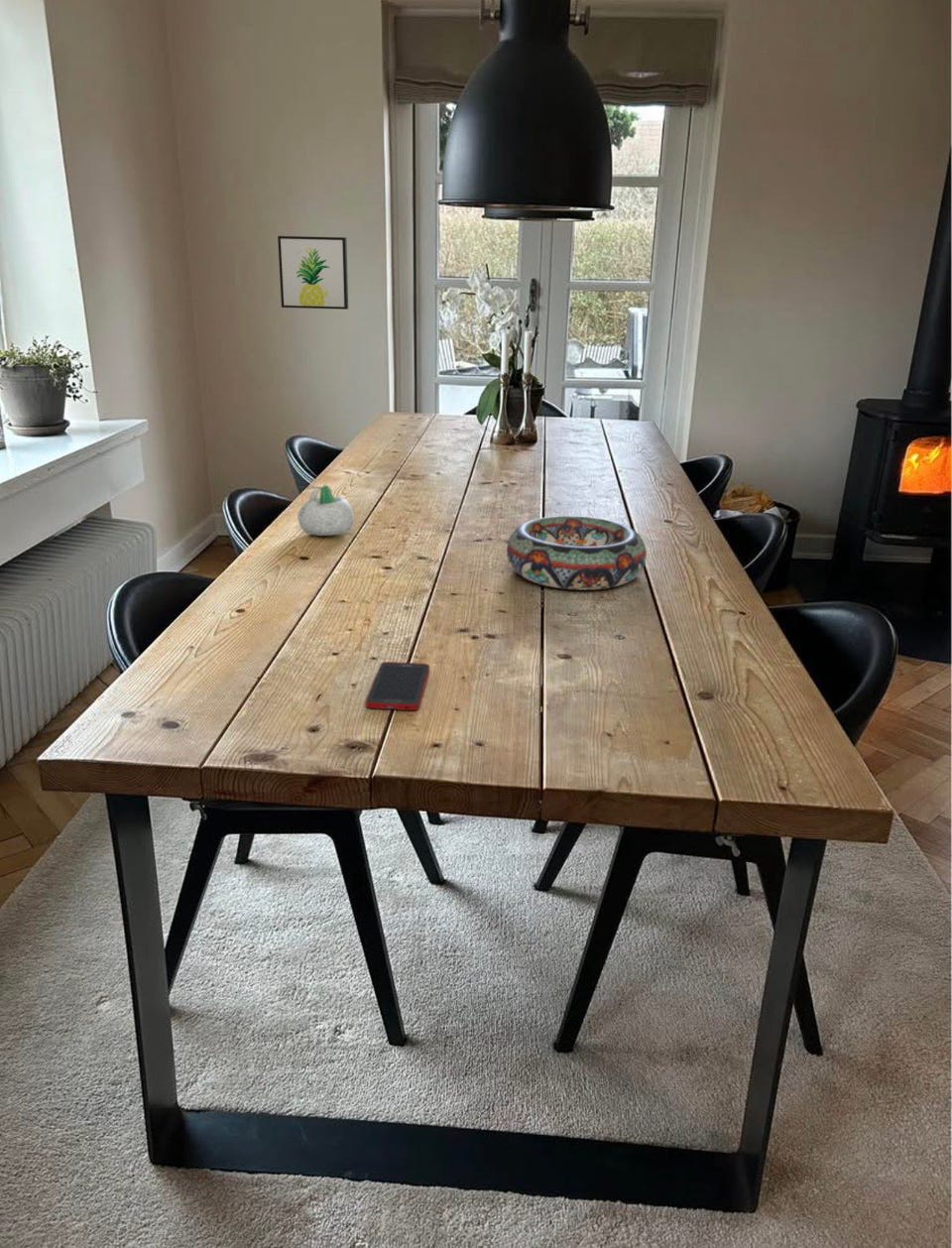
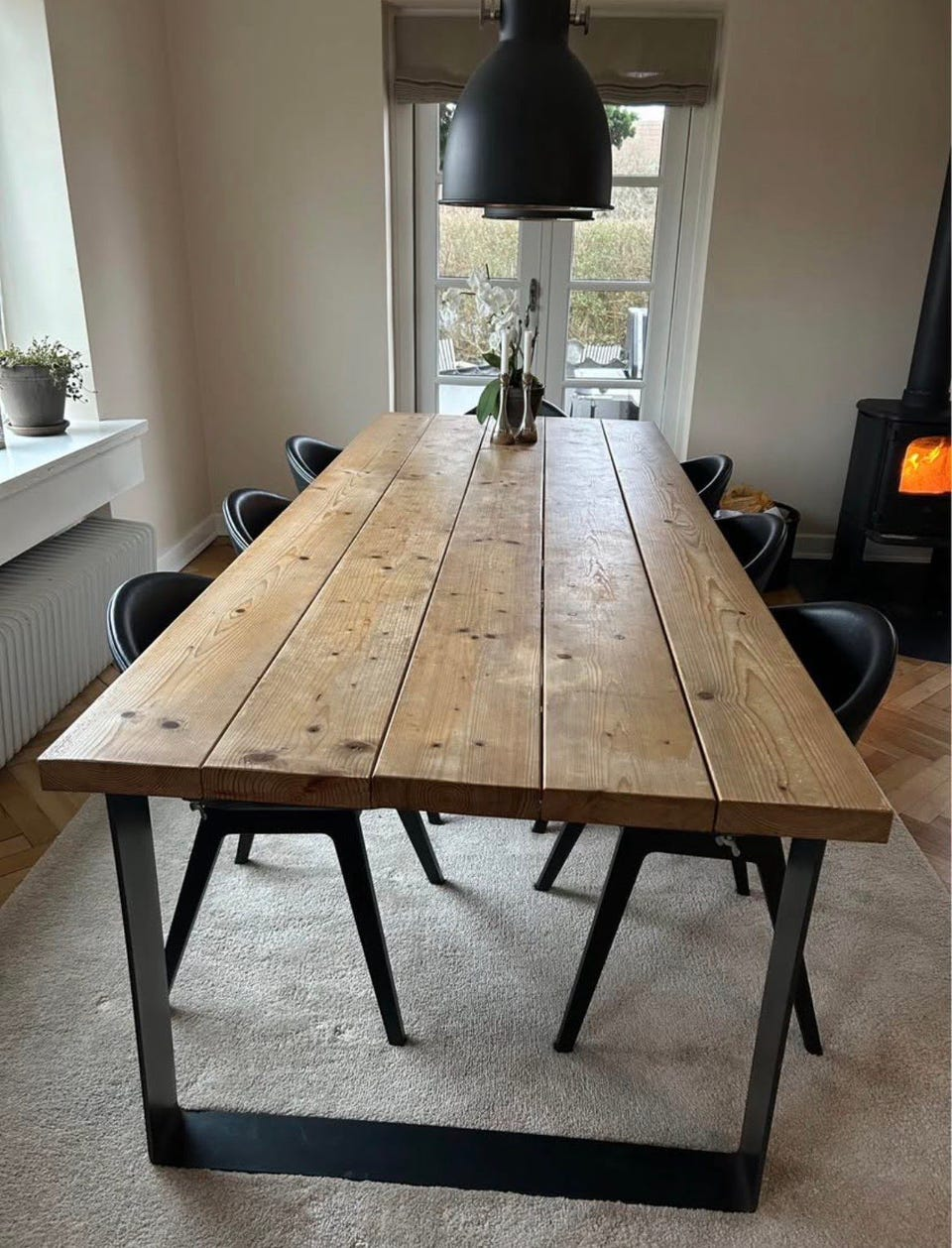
- cell phone [365,661,430,711]
- succulent planter [297,484,355,537]
- wall art [277,235,349,311]
- decorative bowl [506,515,648,591]
